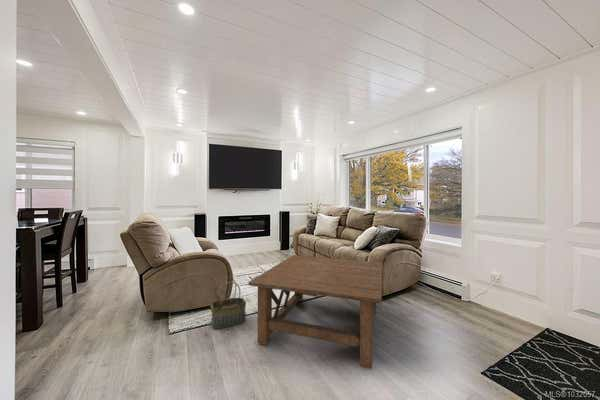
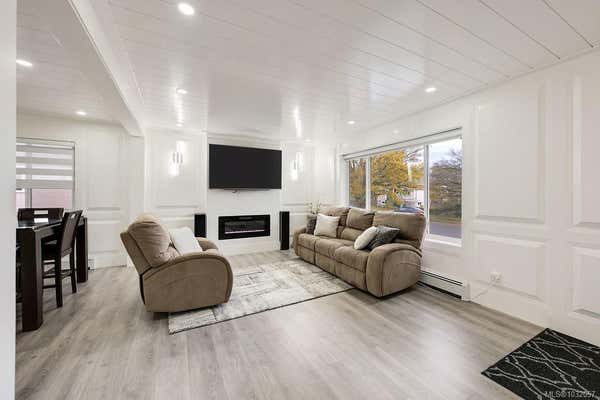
- basket [210,276,247,330]
- coffee table [247,254,384,370]
